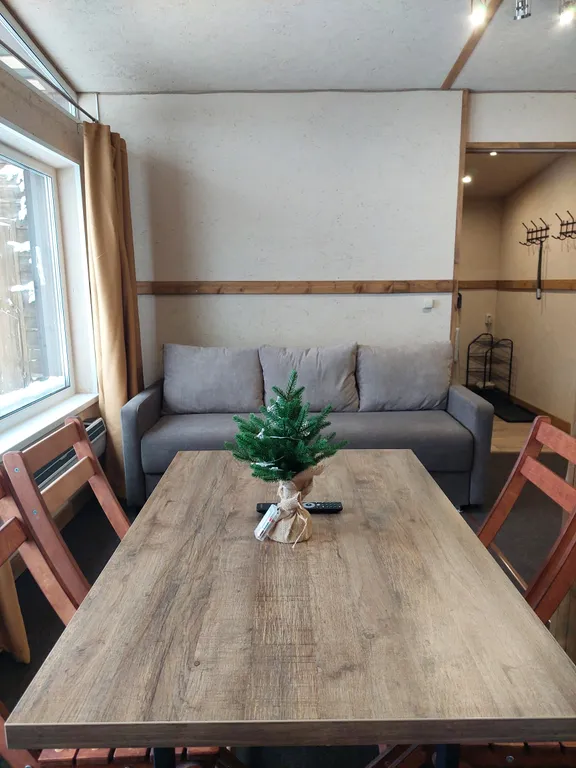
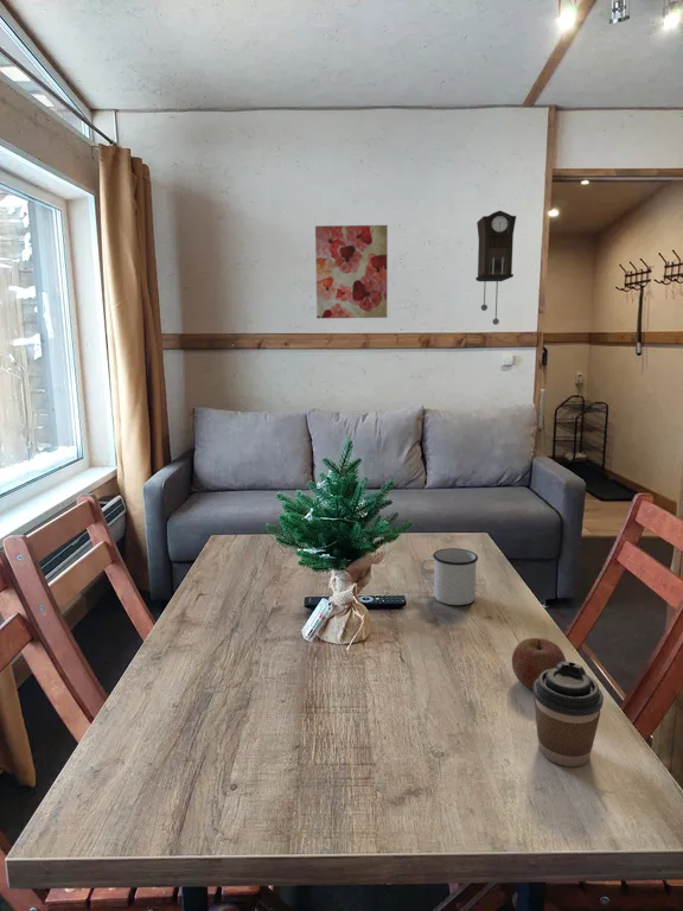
+ mug [420,547,479,606]
+ pendulum clock [474,210,517,326]
+ wall art [314,224,389,319]
+ coffee cup [532,661,605,767]
+ apple [511,637,567,692]
